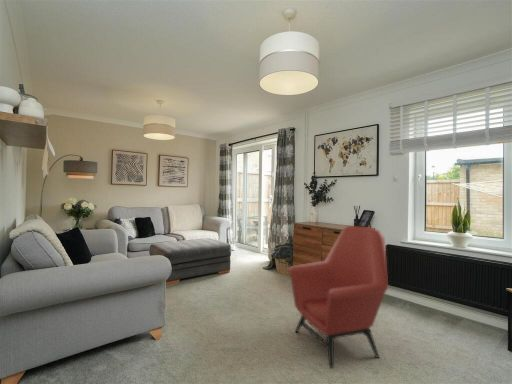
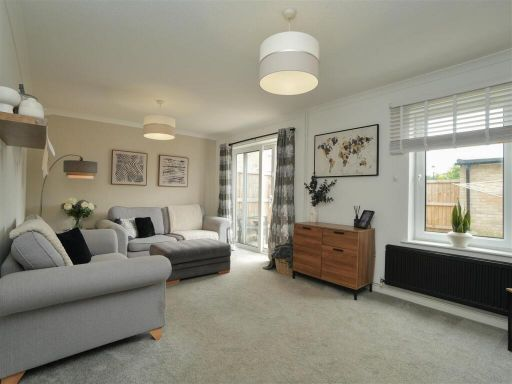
- armchair [287,225,389,369]
